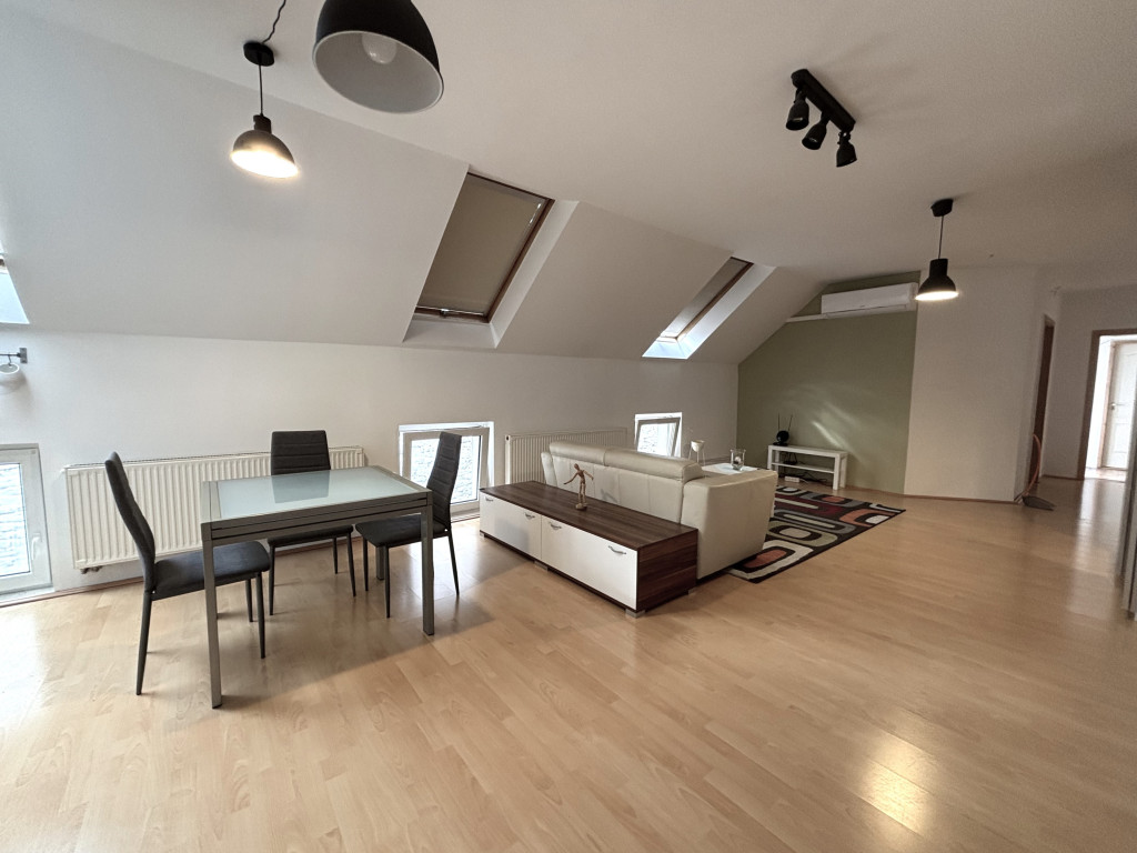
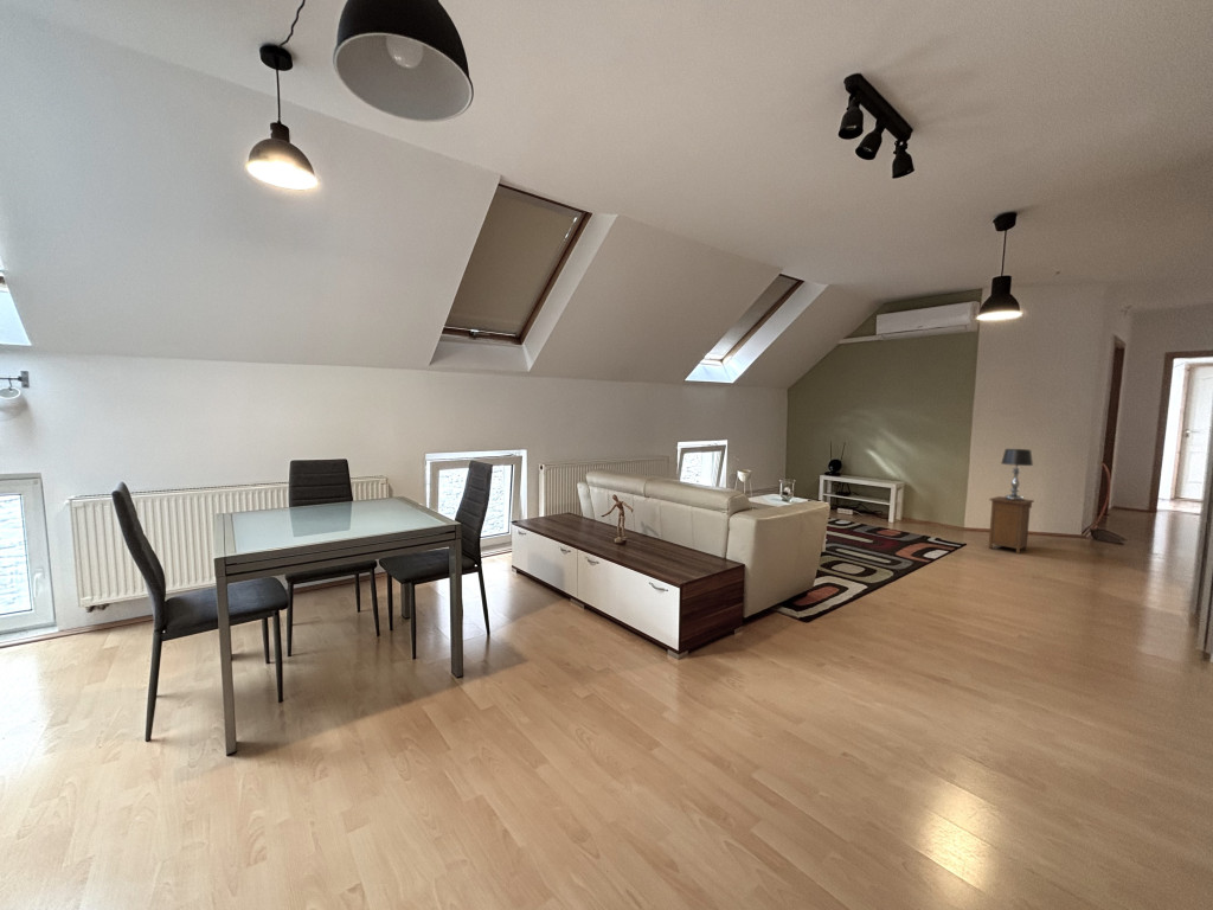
+ table lamp [1000,448,1034,501]
+ nightstand [988,495,1035,555]
